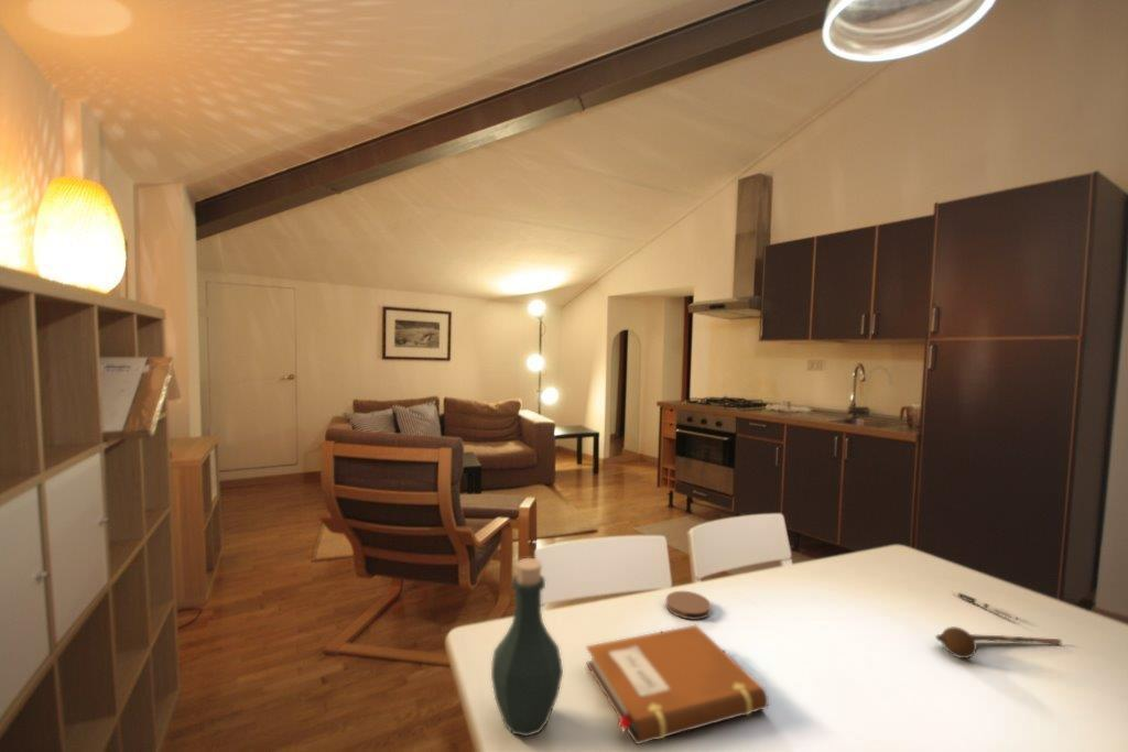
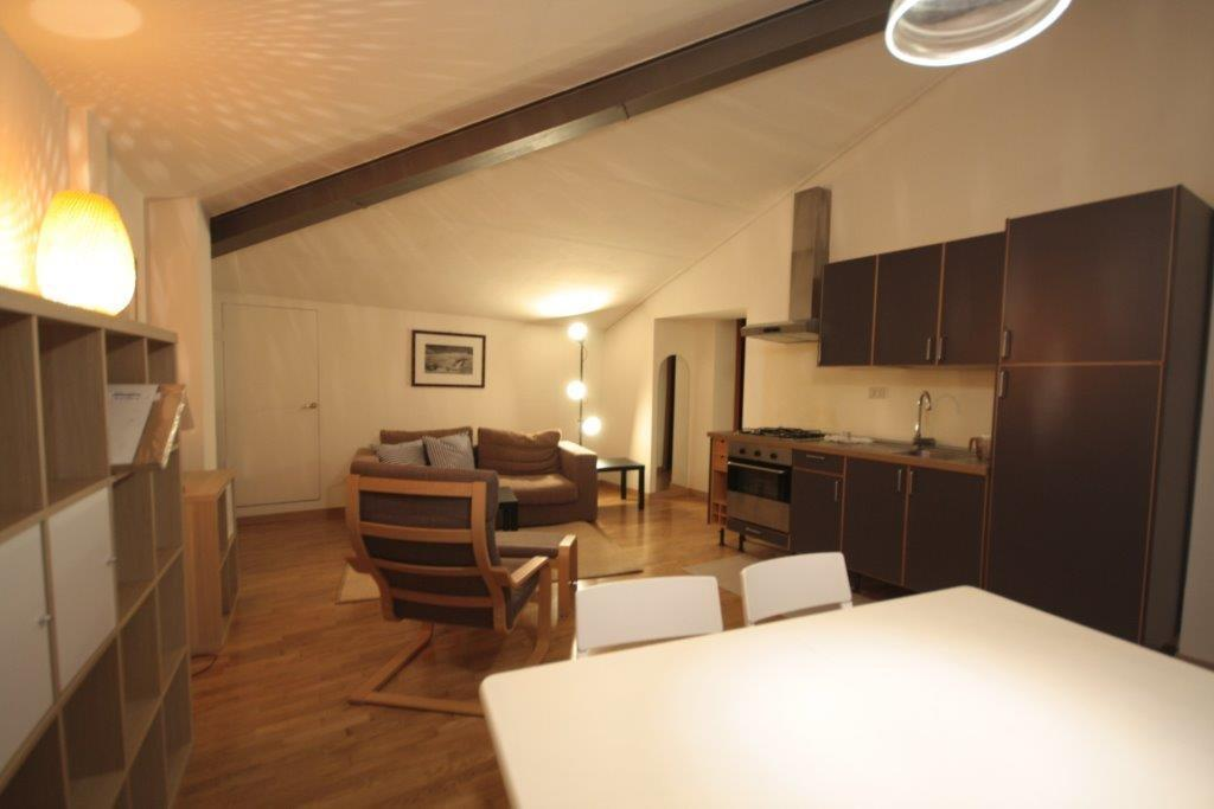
- pen [951,590,1019,621]
- notebook [585,624,770,745]
- spoon [934,625,1063,660]
- coaster [664,590,712,621]
- bottle [490,557,564,738]
